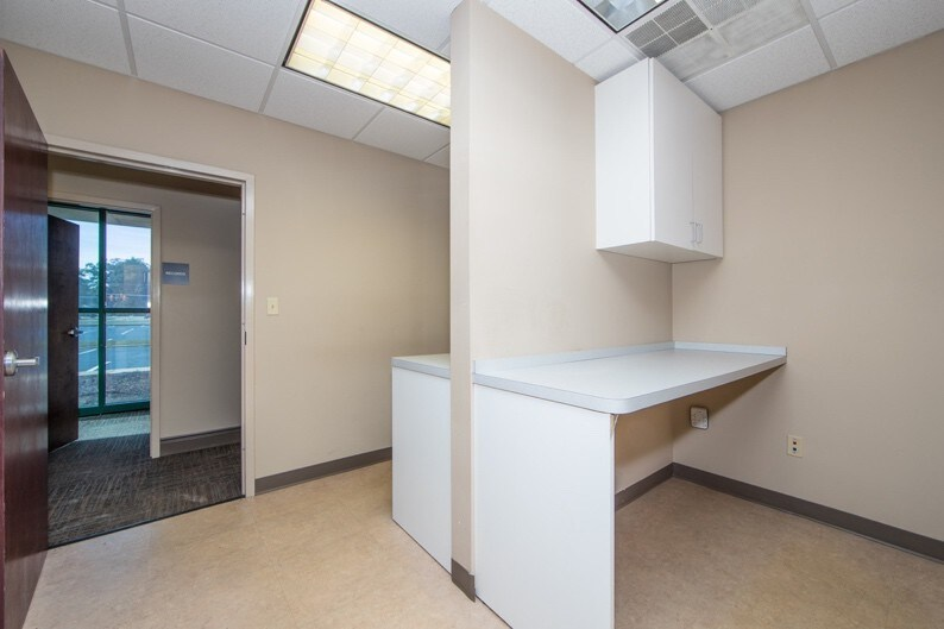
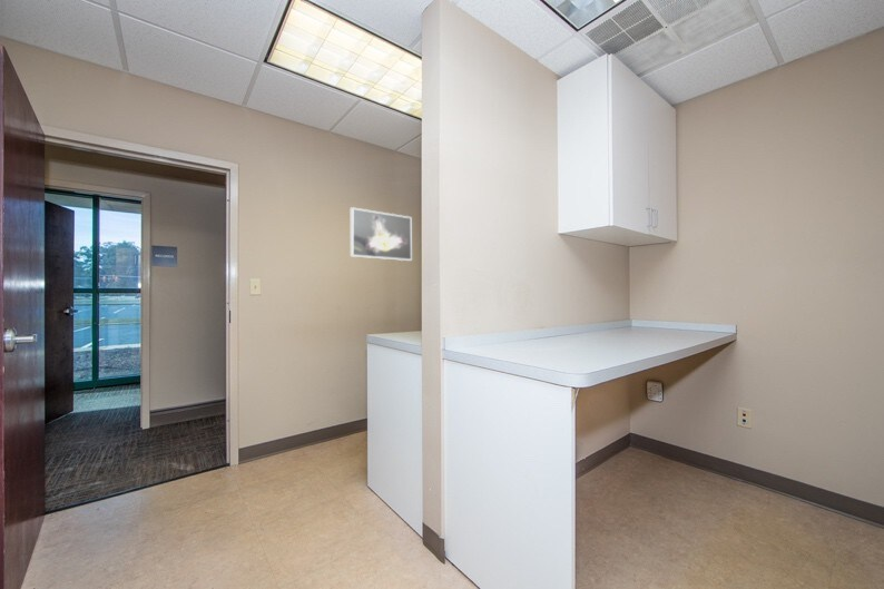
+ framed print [350,206,413,262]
